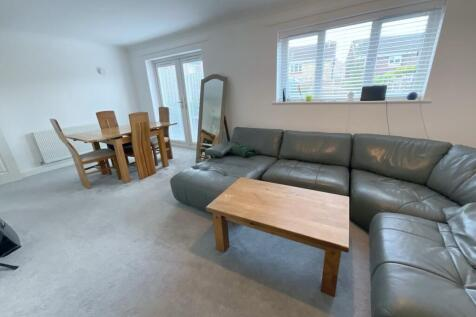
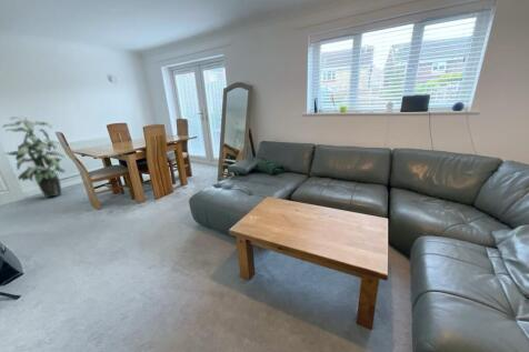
+ indoor plant [2,115,67,199]
